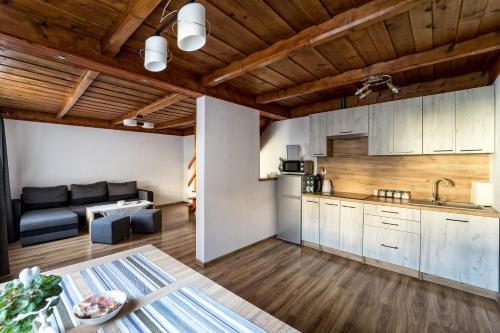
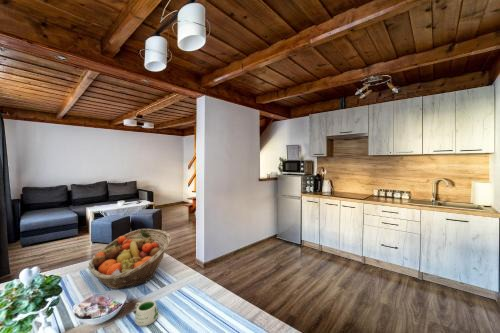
+ fruit basket [87,228,172,290]
+ mug [134,299,159,327]
